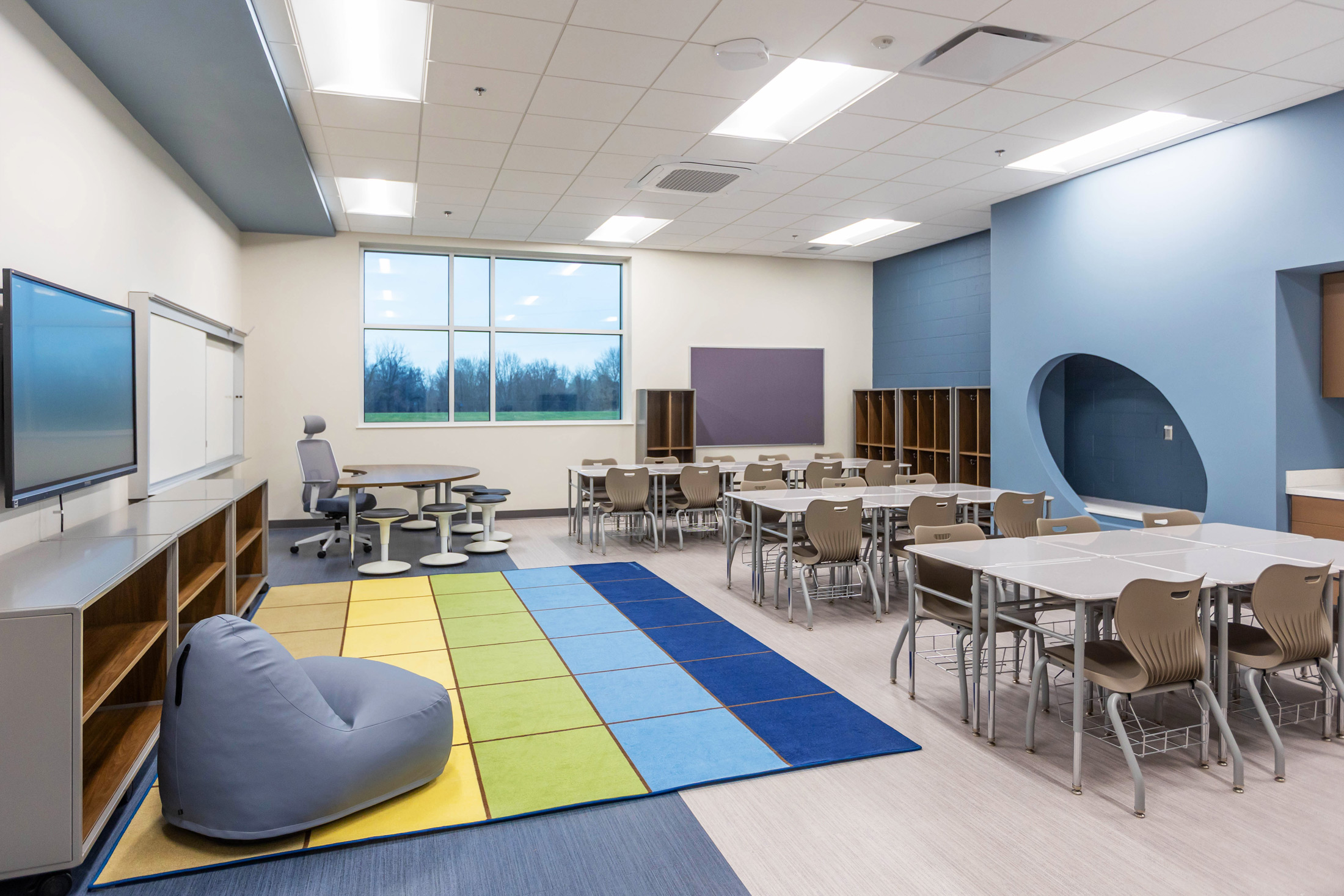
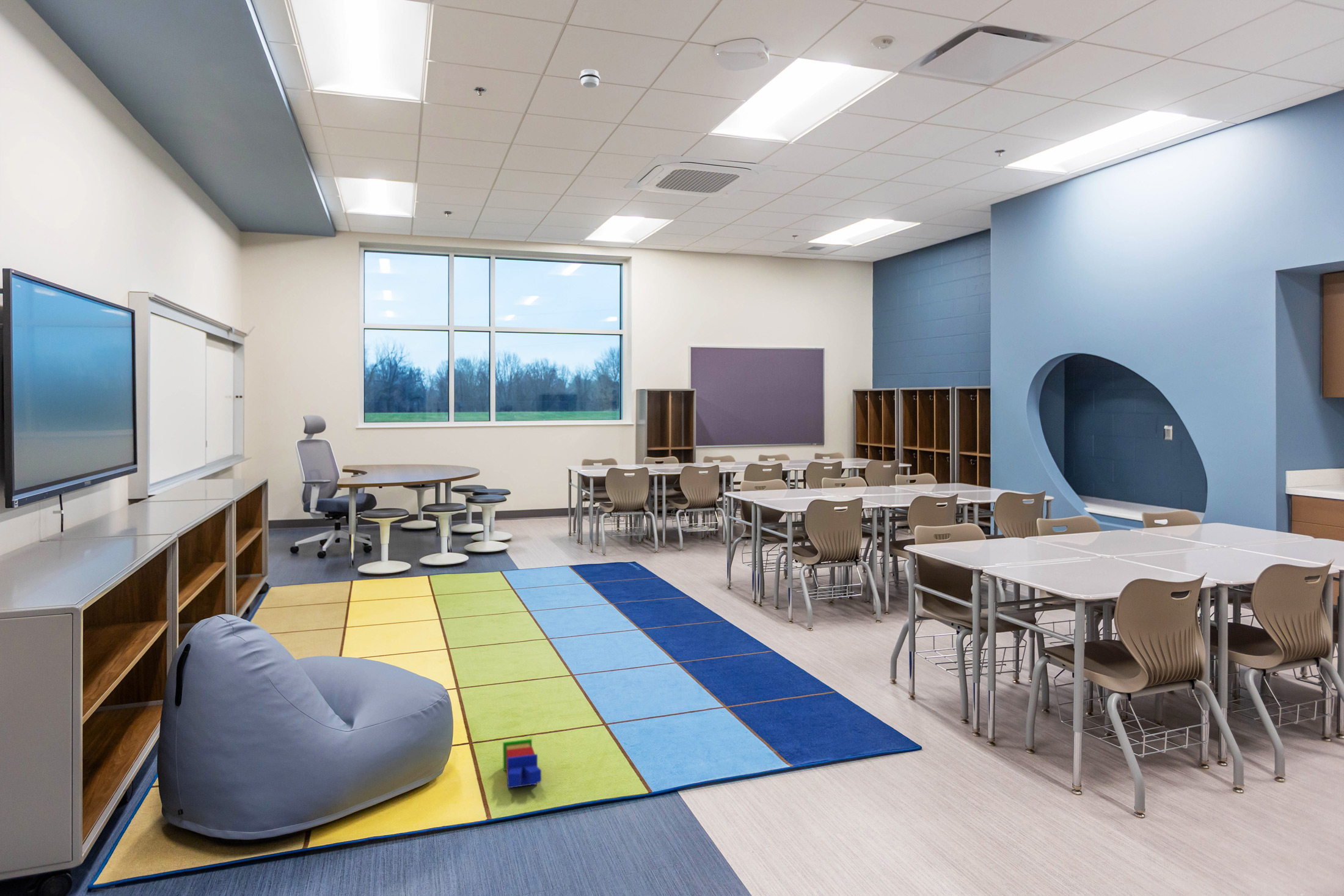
+ stacking toy [502,738,542,789]
+ smoke detector [579,68,601,89]
